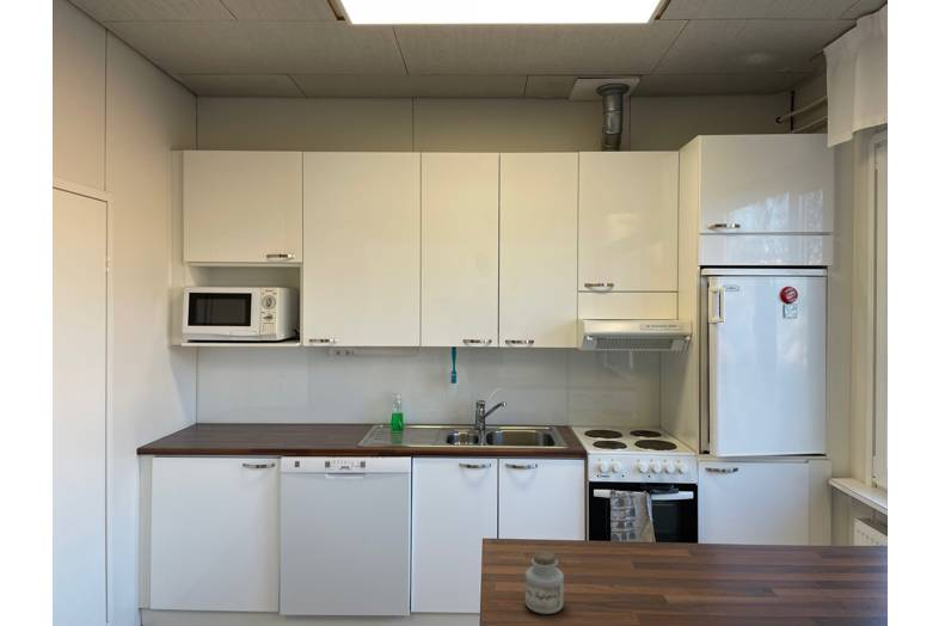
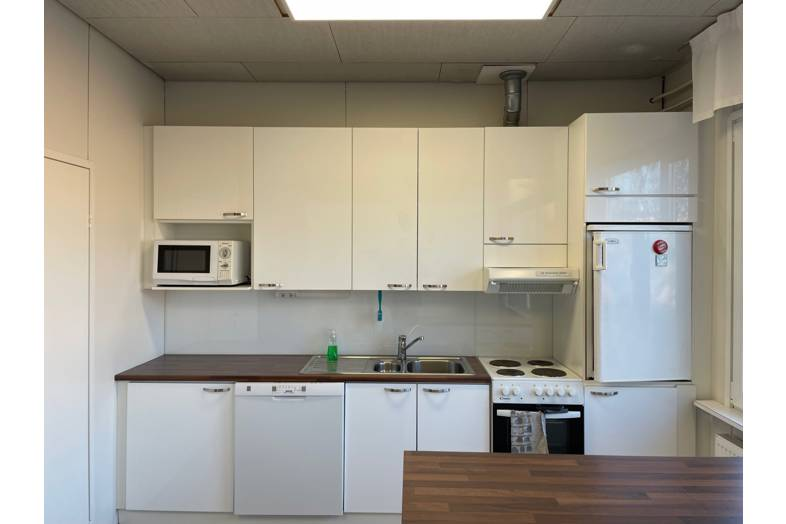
- jar [524,550,565,615]
